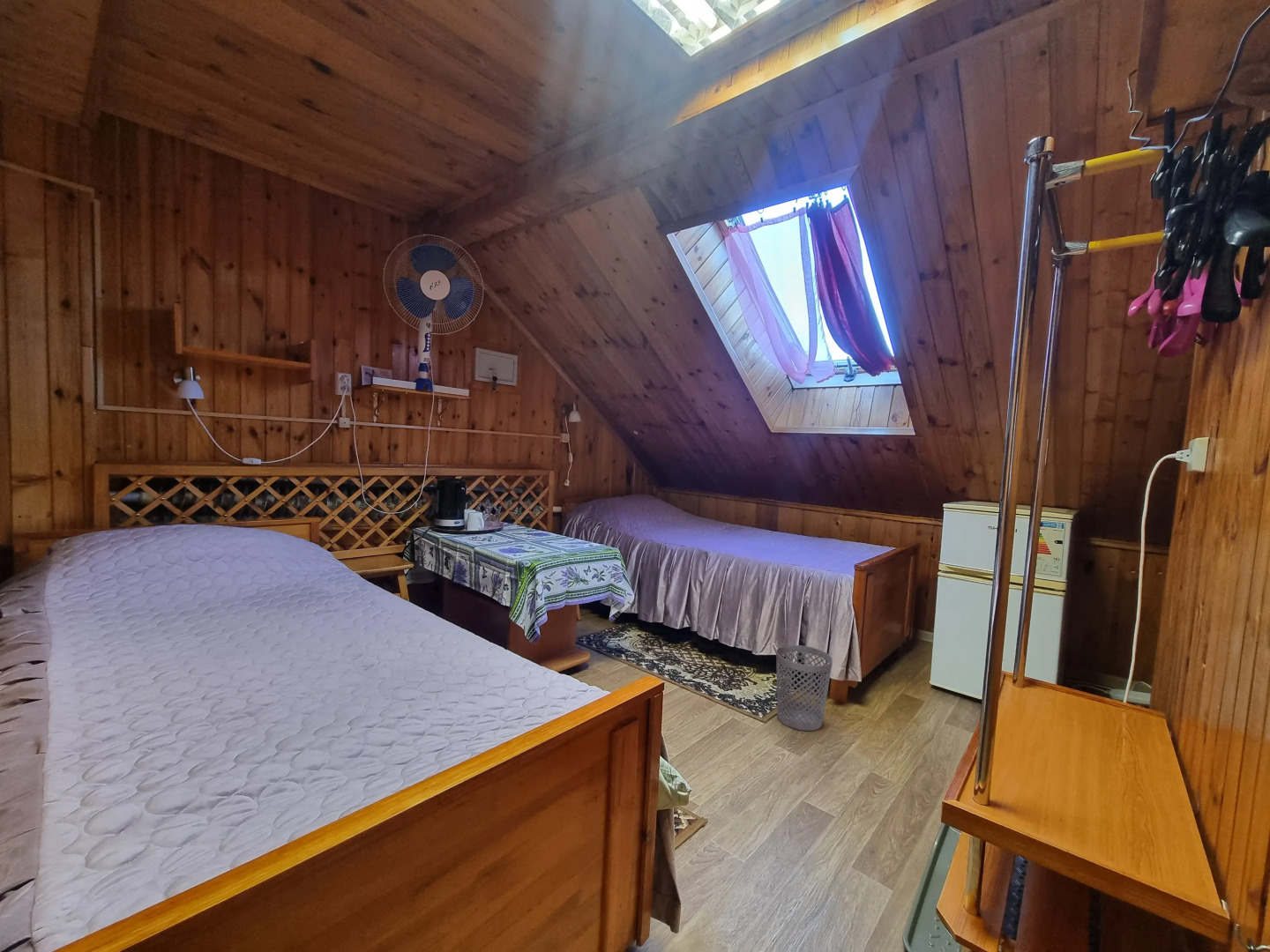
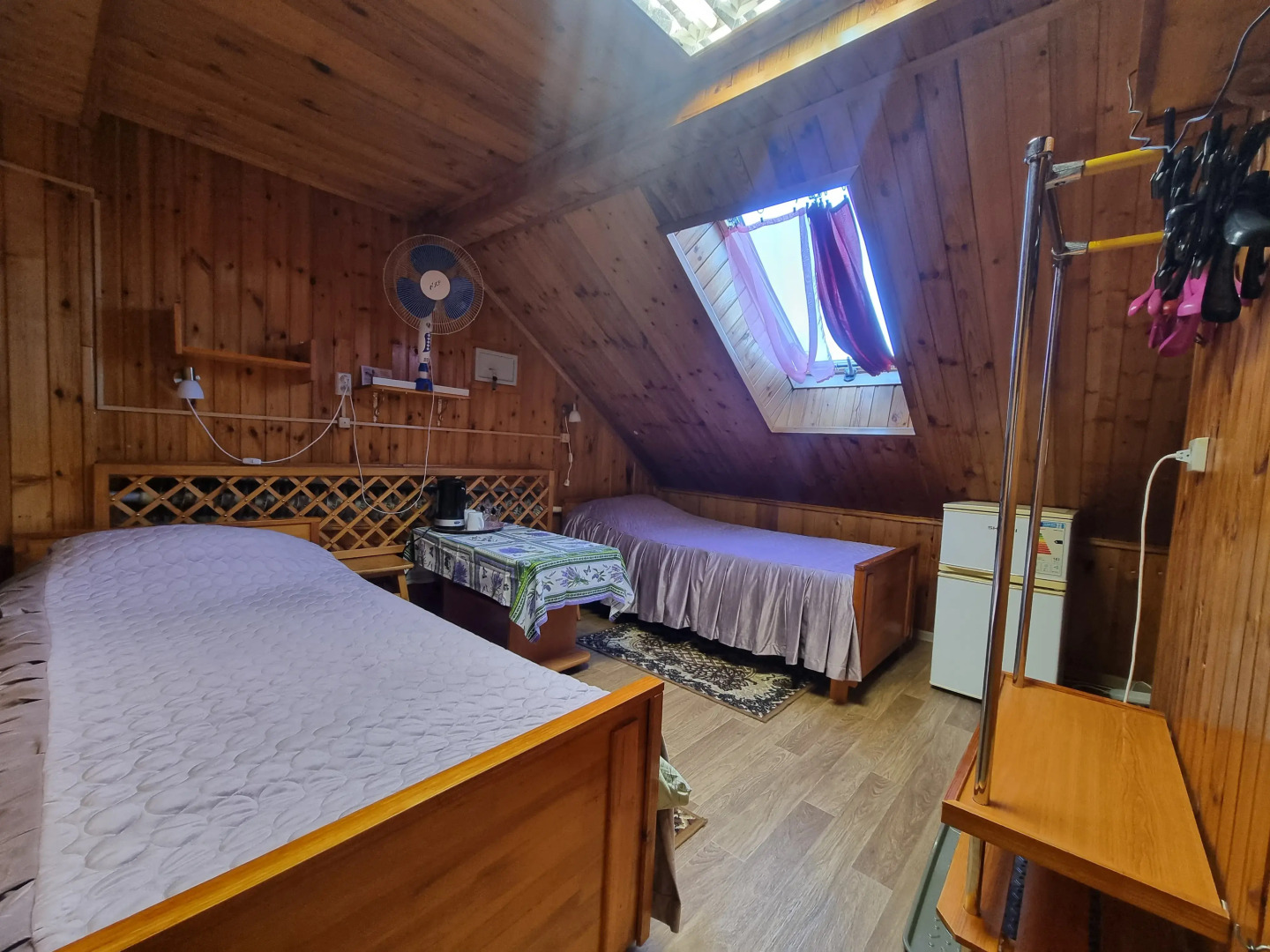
- wastebasket [775,644,833,732]
